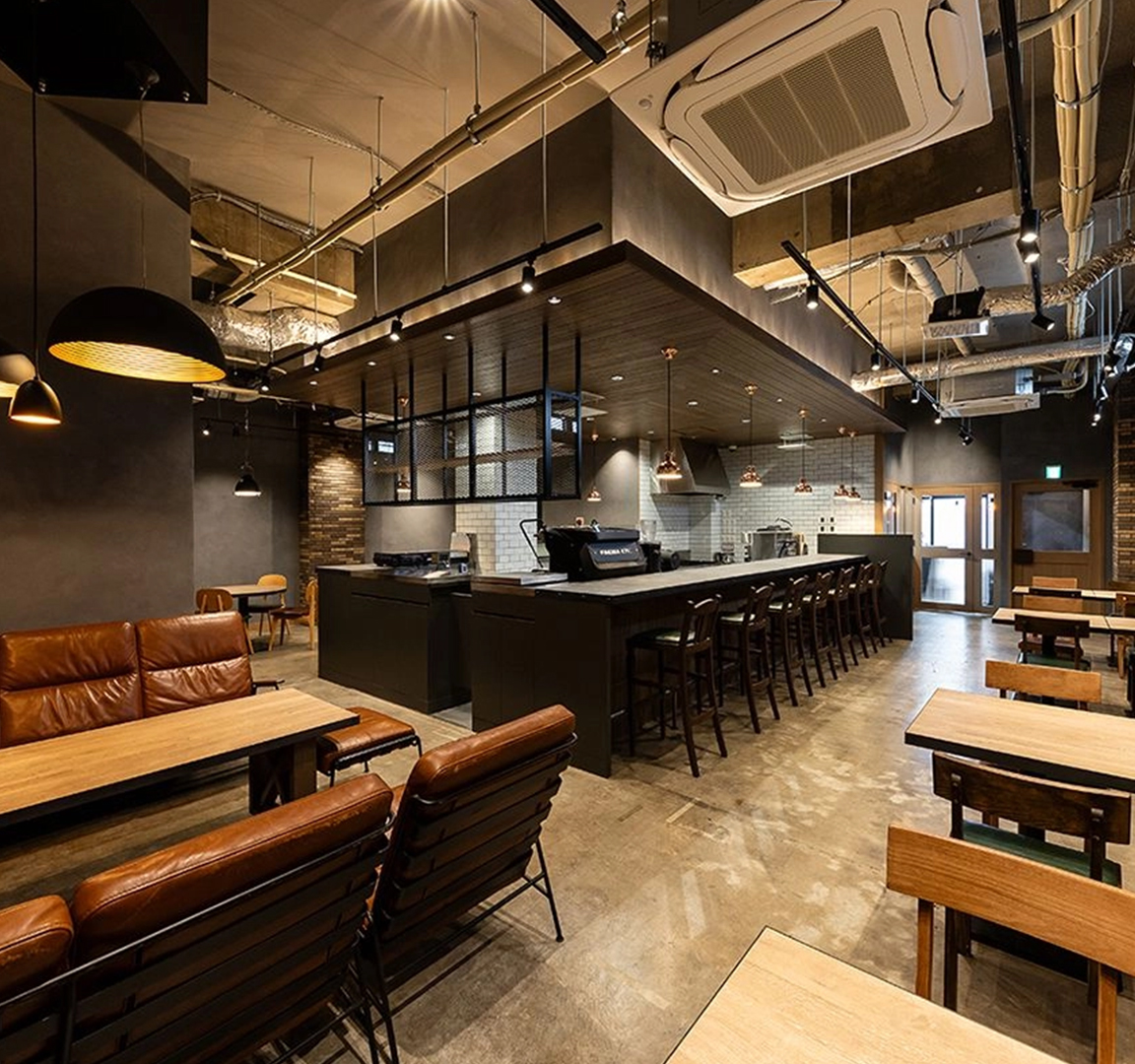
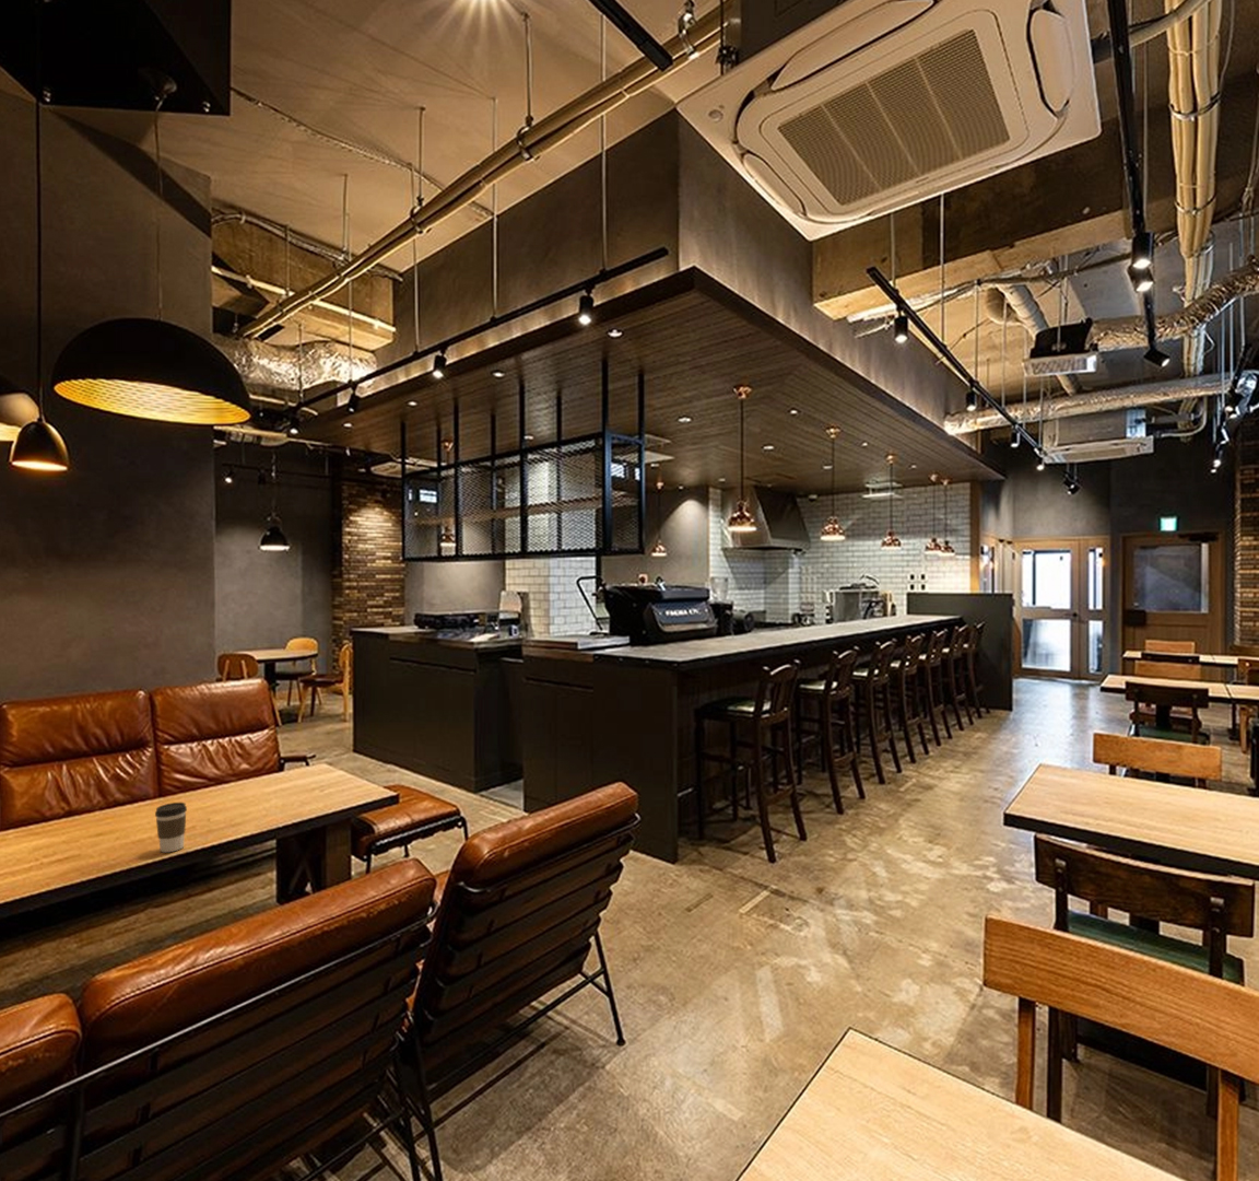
+ coffee cup [154,801,187,852]
